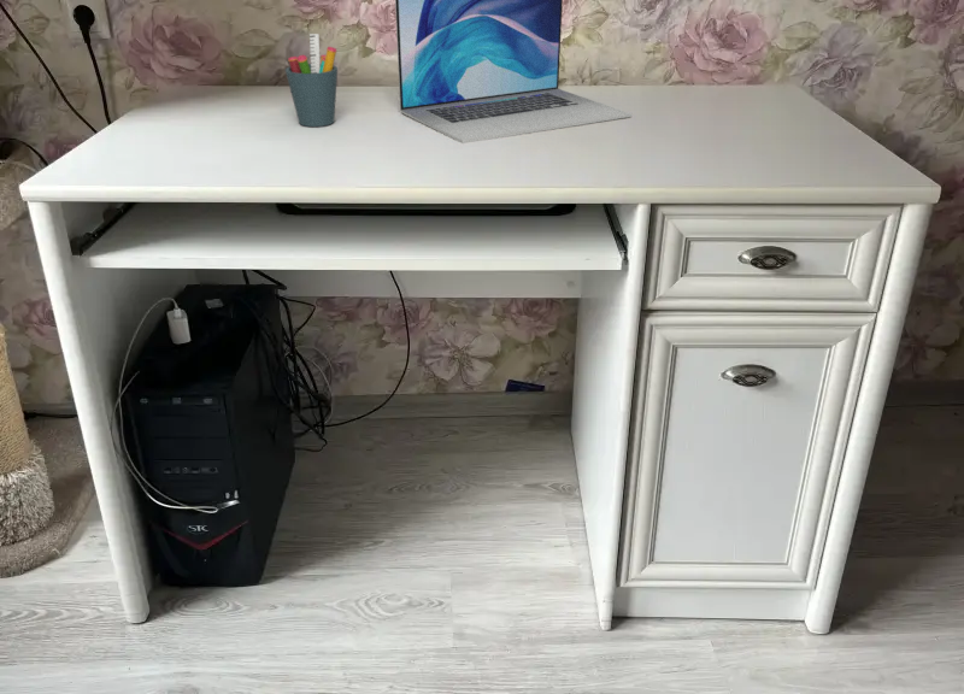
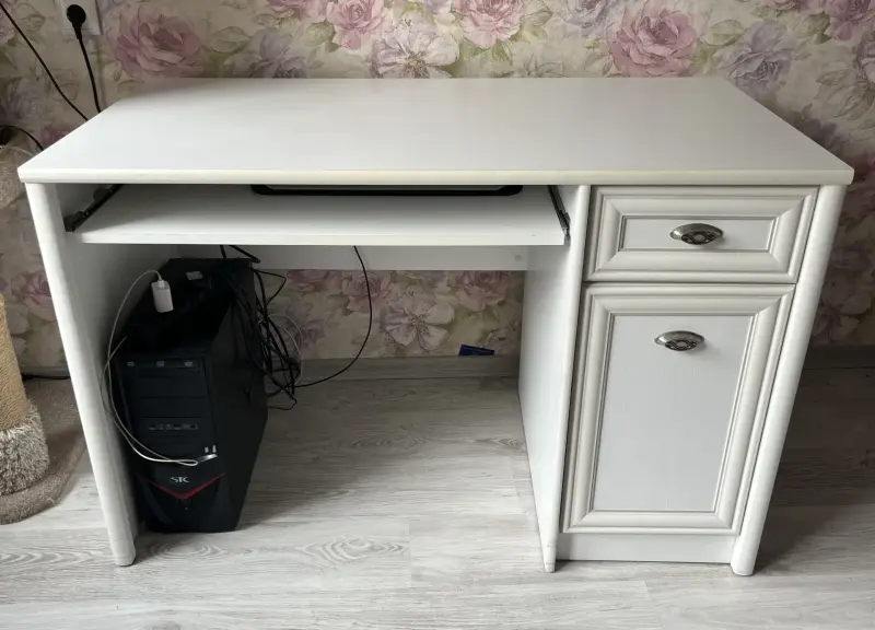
- pen holder [284,33,339,128]
- laptop [394,0,633,145]
